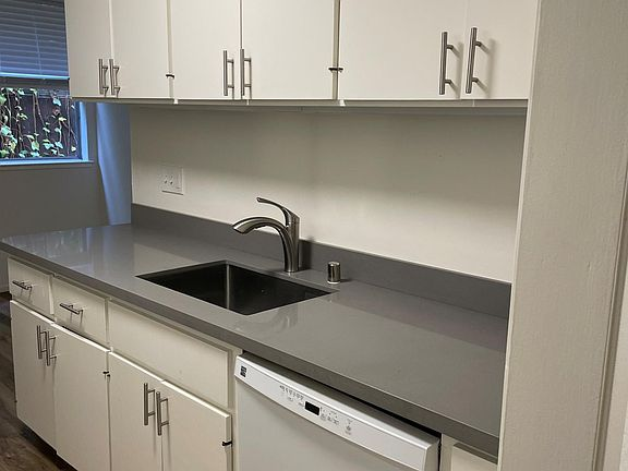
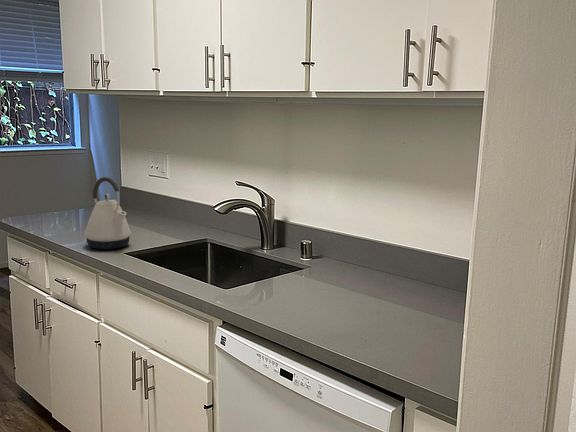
+ kettle [84,176,132,250]
